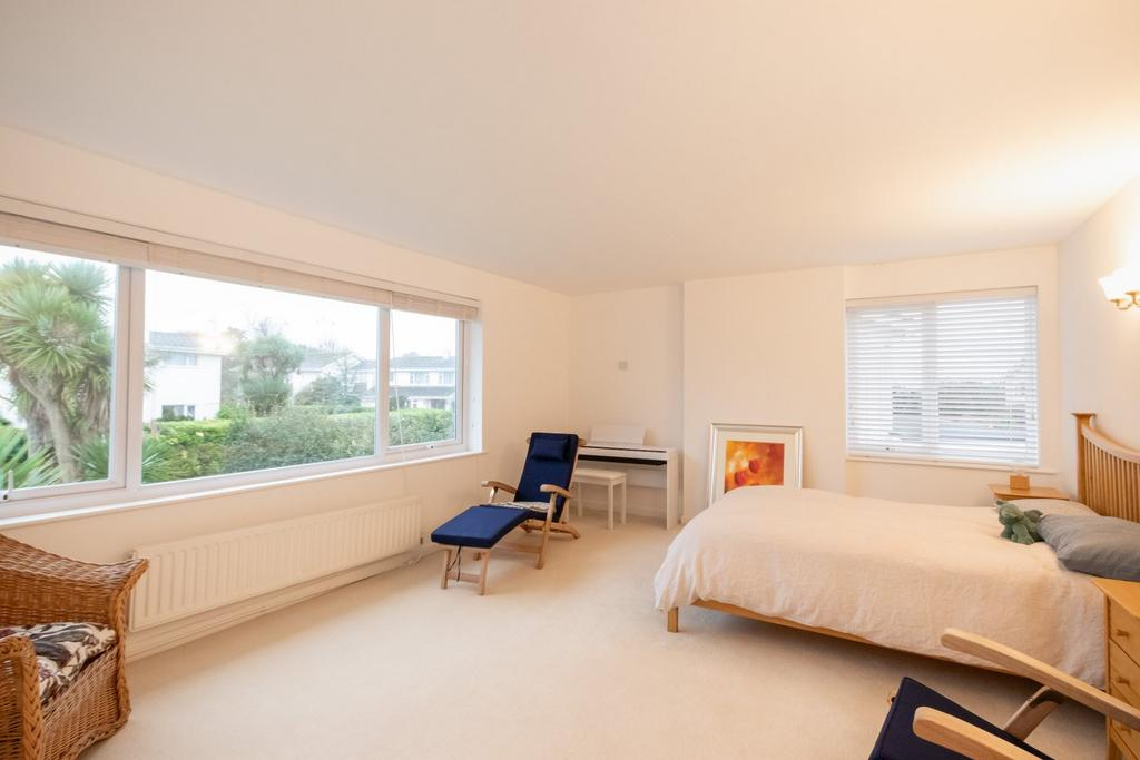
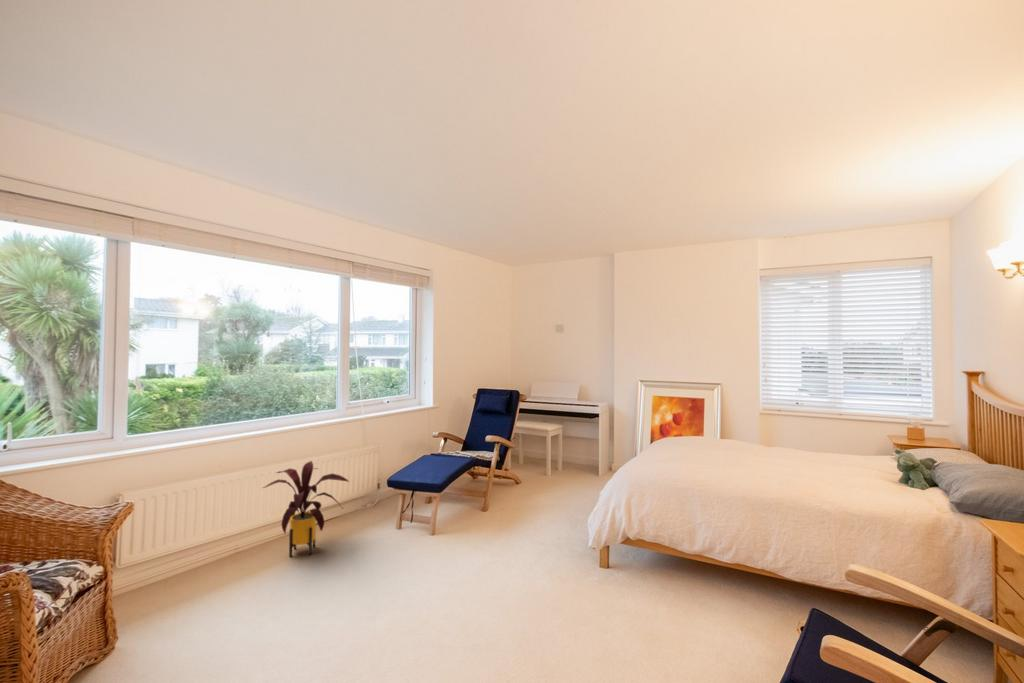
+ house plant [262,460,350,558]
